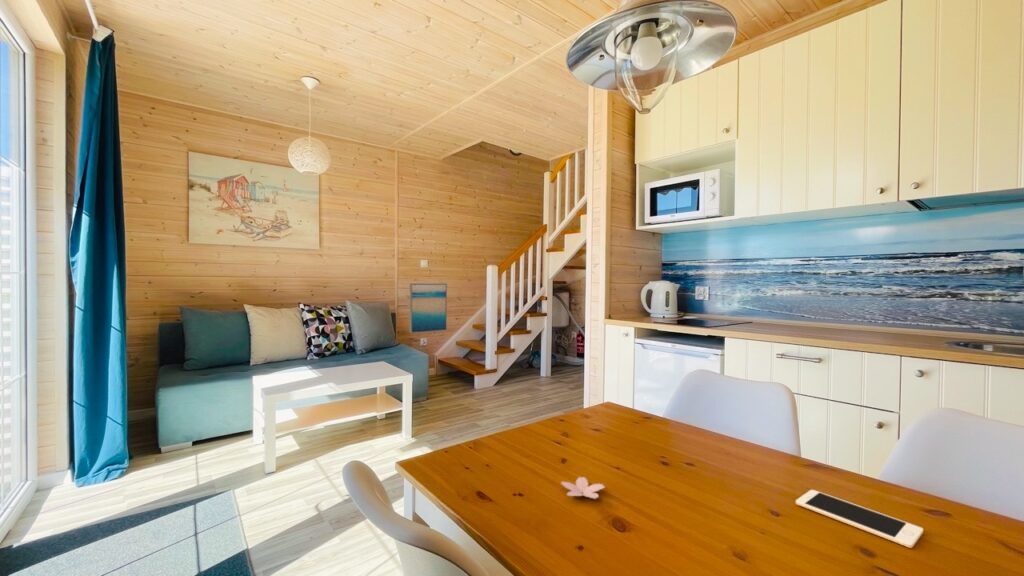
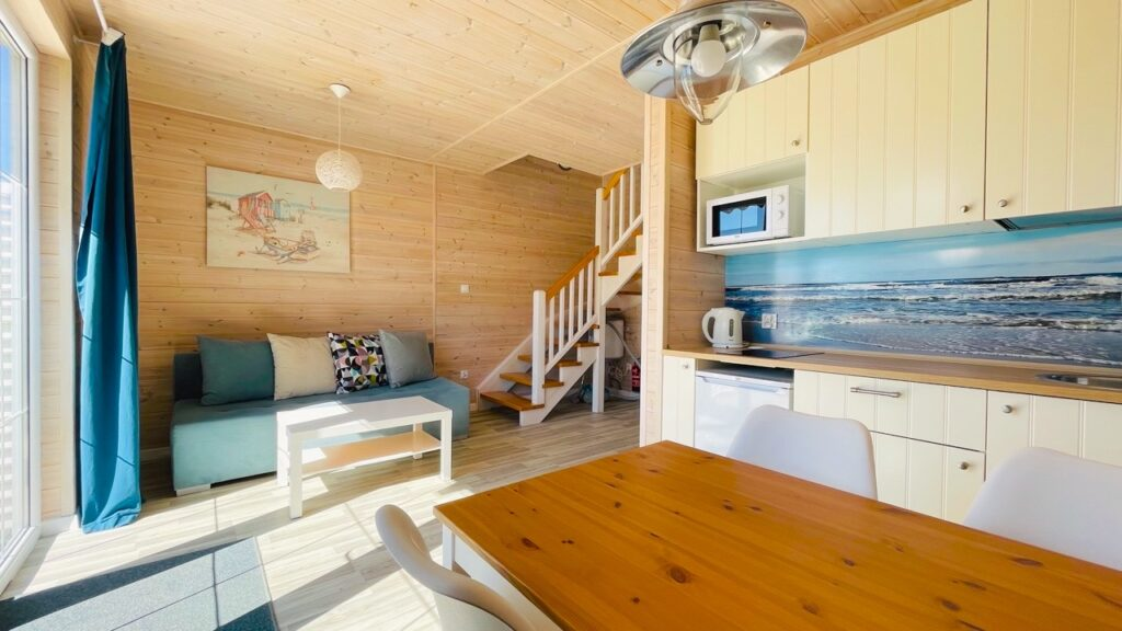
- wall art [409,283,448,334]
- cell phone [795,489,924,549]
- flower [560,476,606,500]
